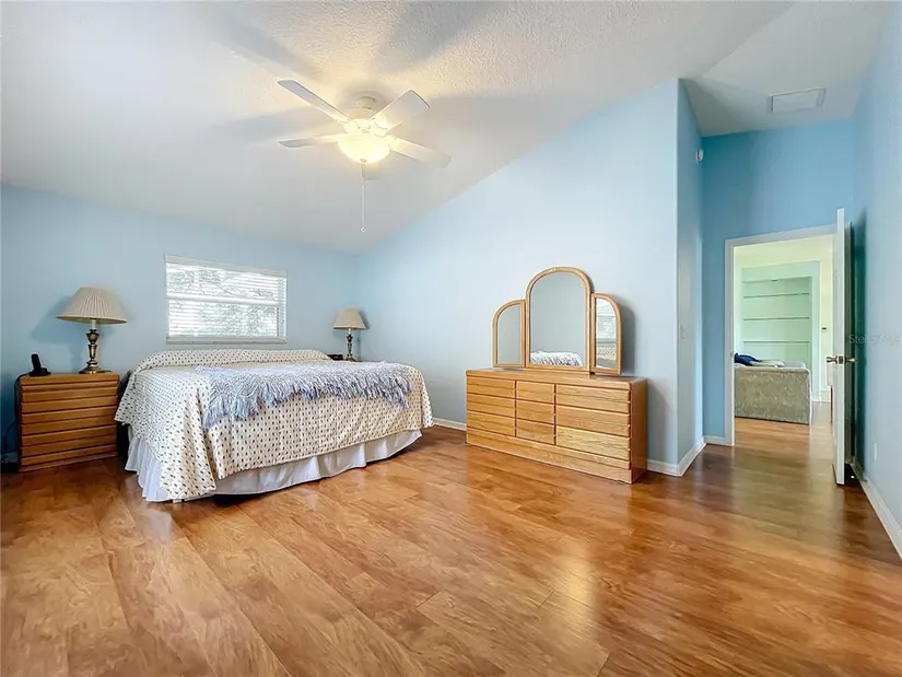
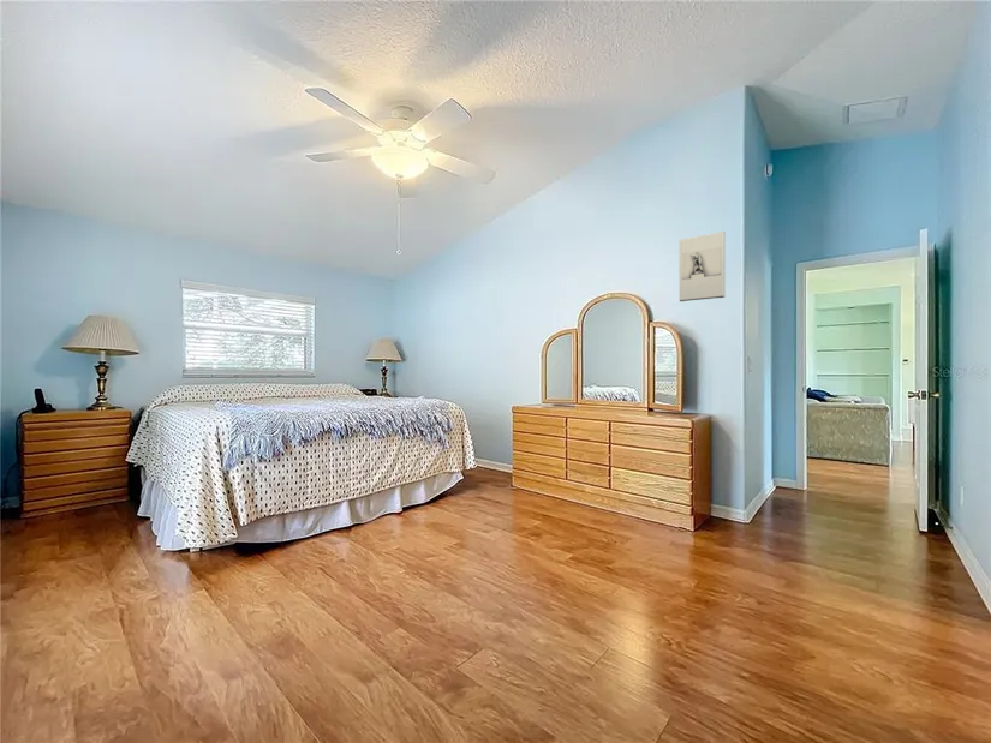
+ wall sculpture [679,230,727,302]
